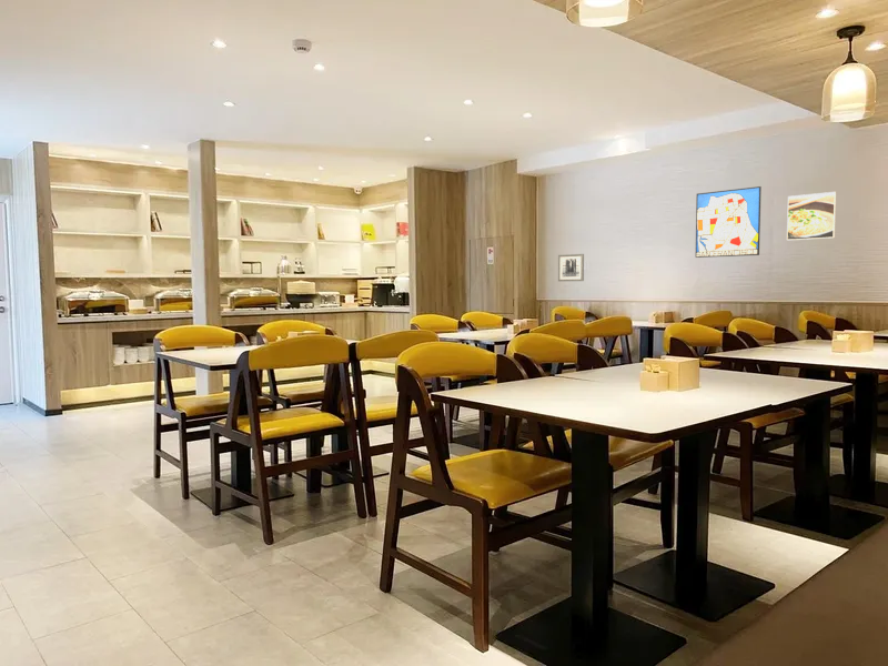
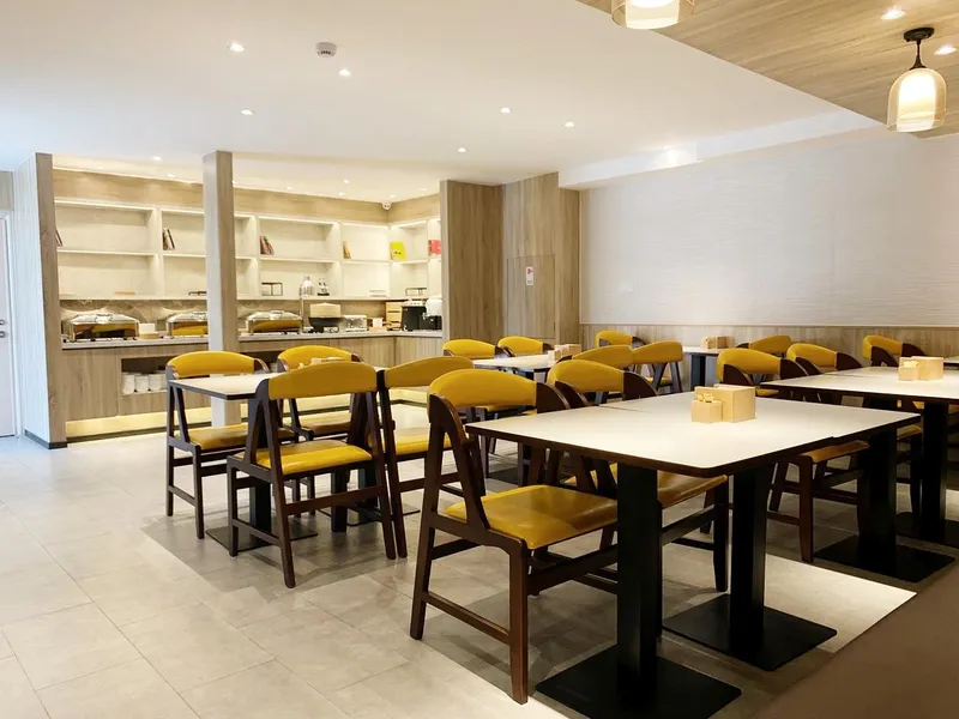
- wall art [695,185,763,259]
- wall art [557,253,585,282]
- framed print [786,191,838,241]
